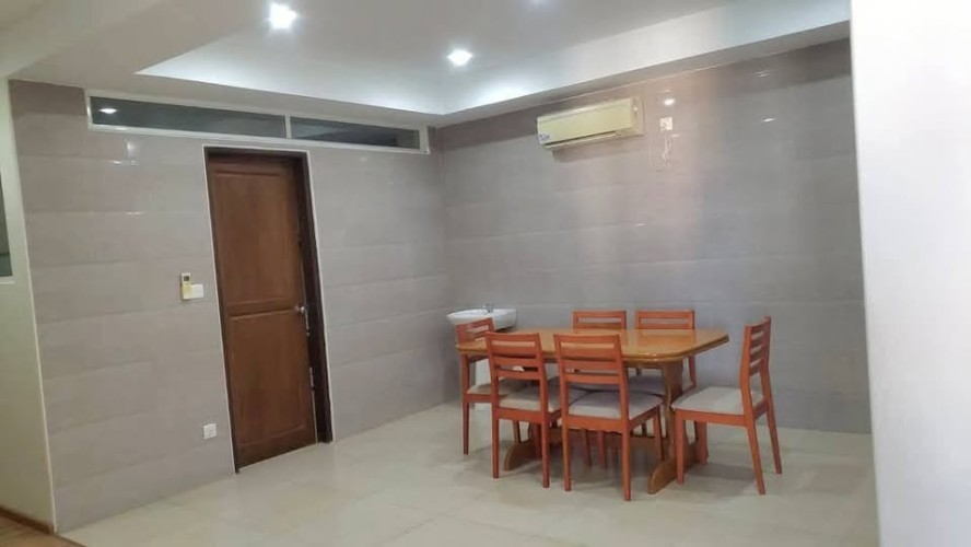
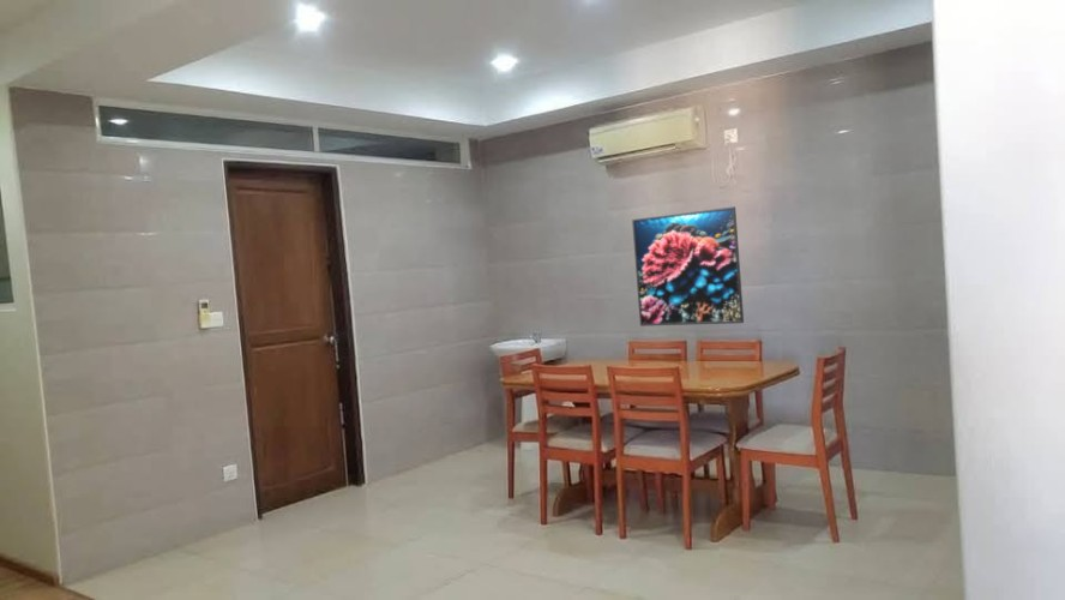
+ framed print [631,205,745,328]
